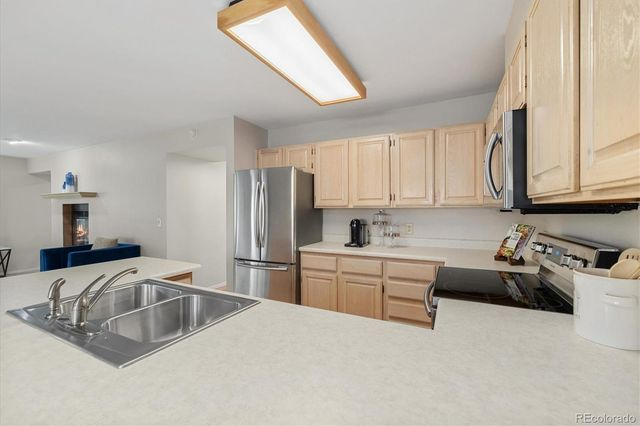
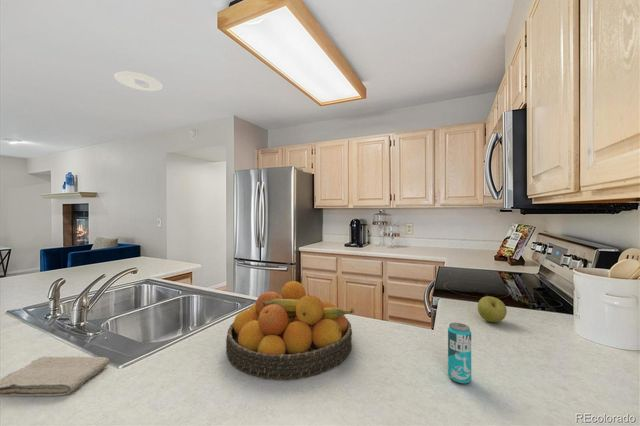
+ apple [477,295,508,323]
+ fruit bowl [225,280,355,381]
+ washcloth [0,356,111,398]
+ recessed light [113,71,164,92]
+ beverage can [447,322,472,385]
